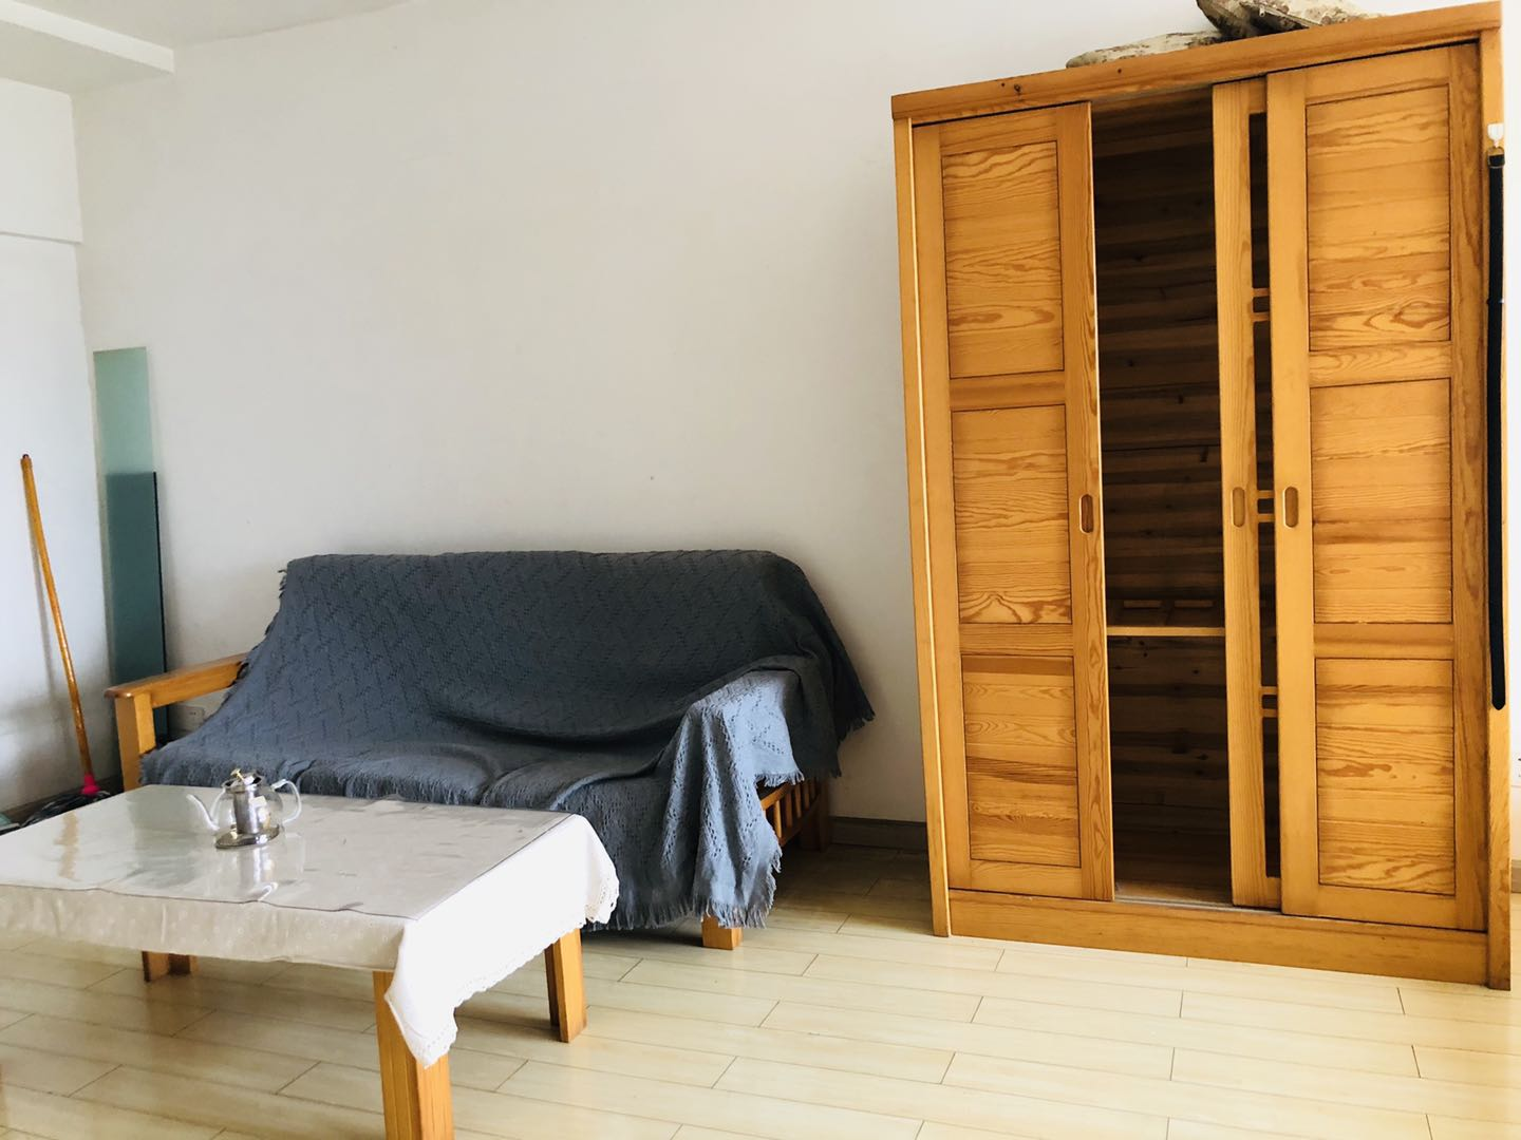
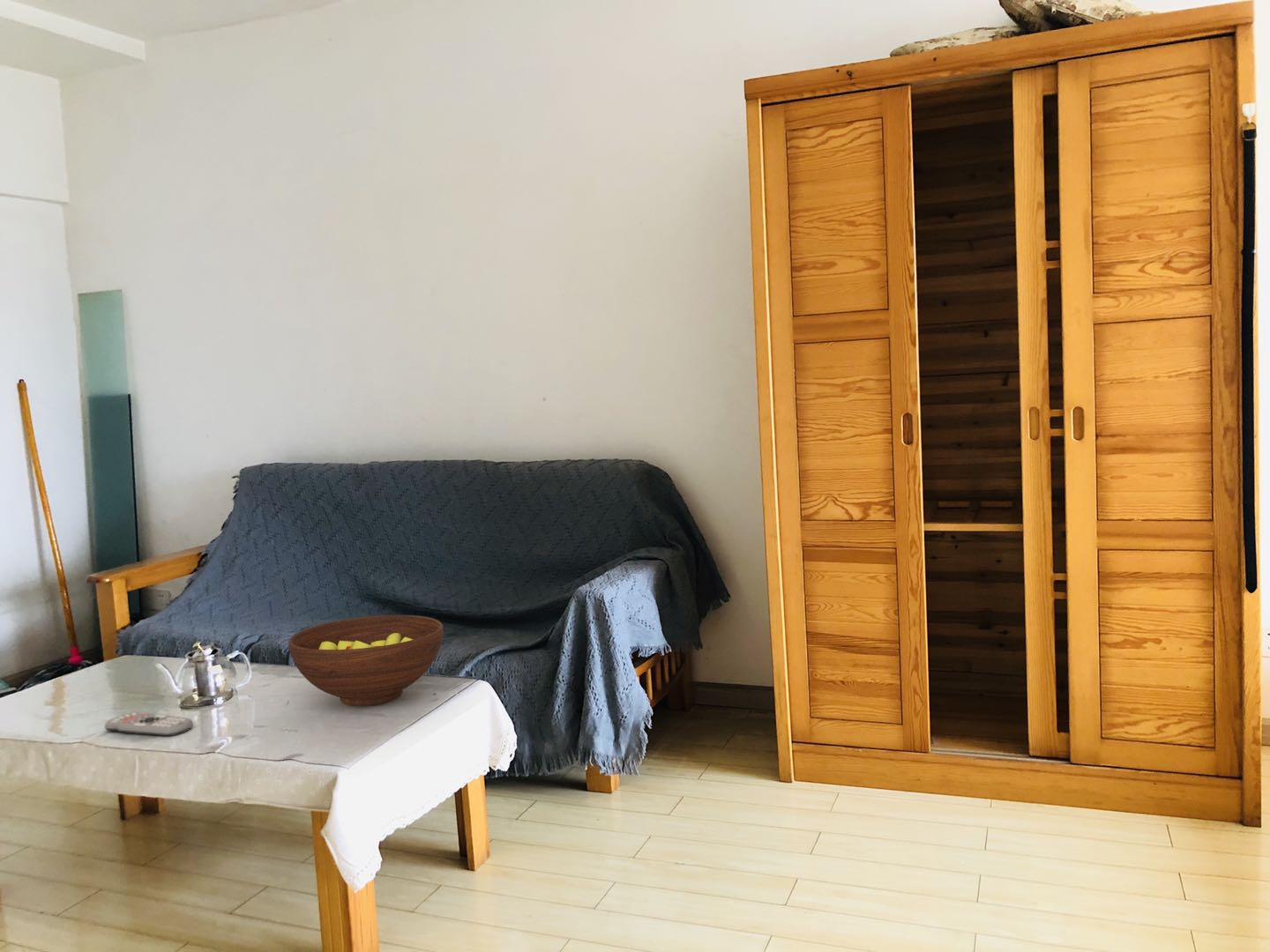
+ fruit bowl [288,614,444,707]
+ remote control [104,710,194,737]
